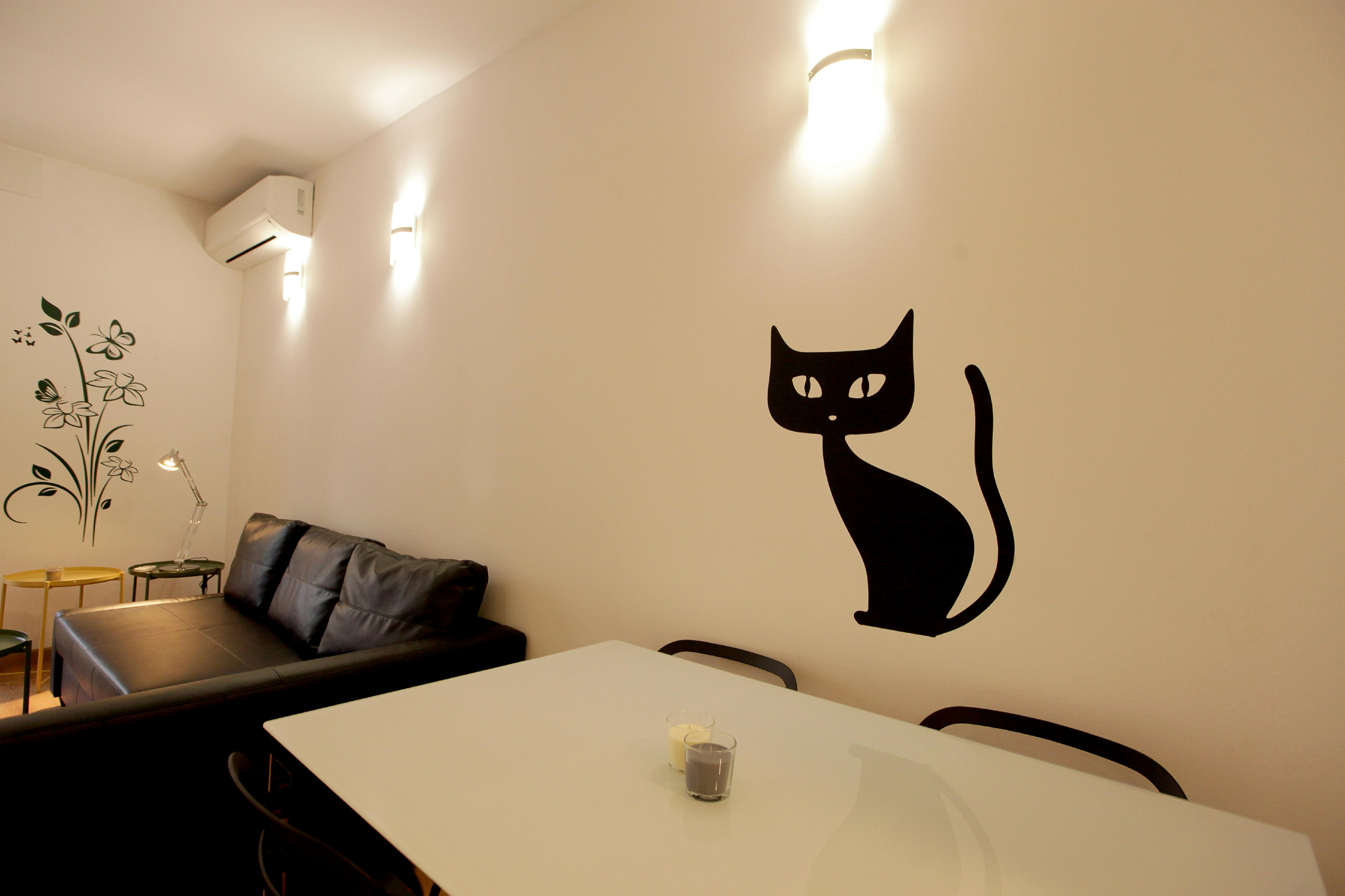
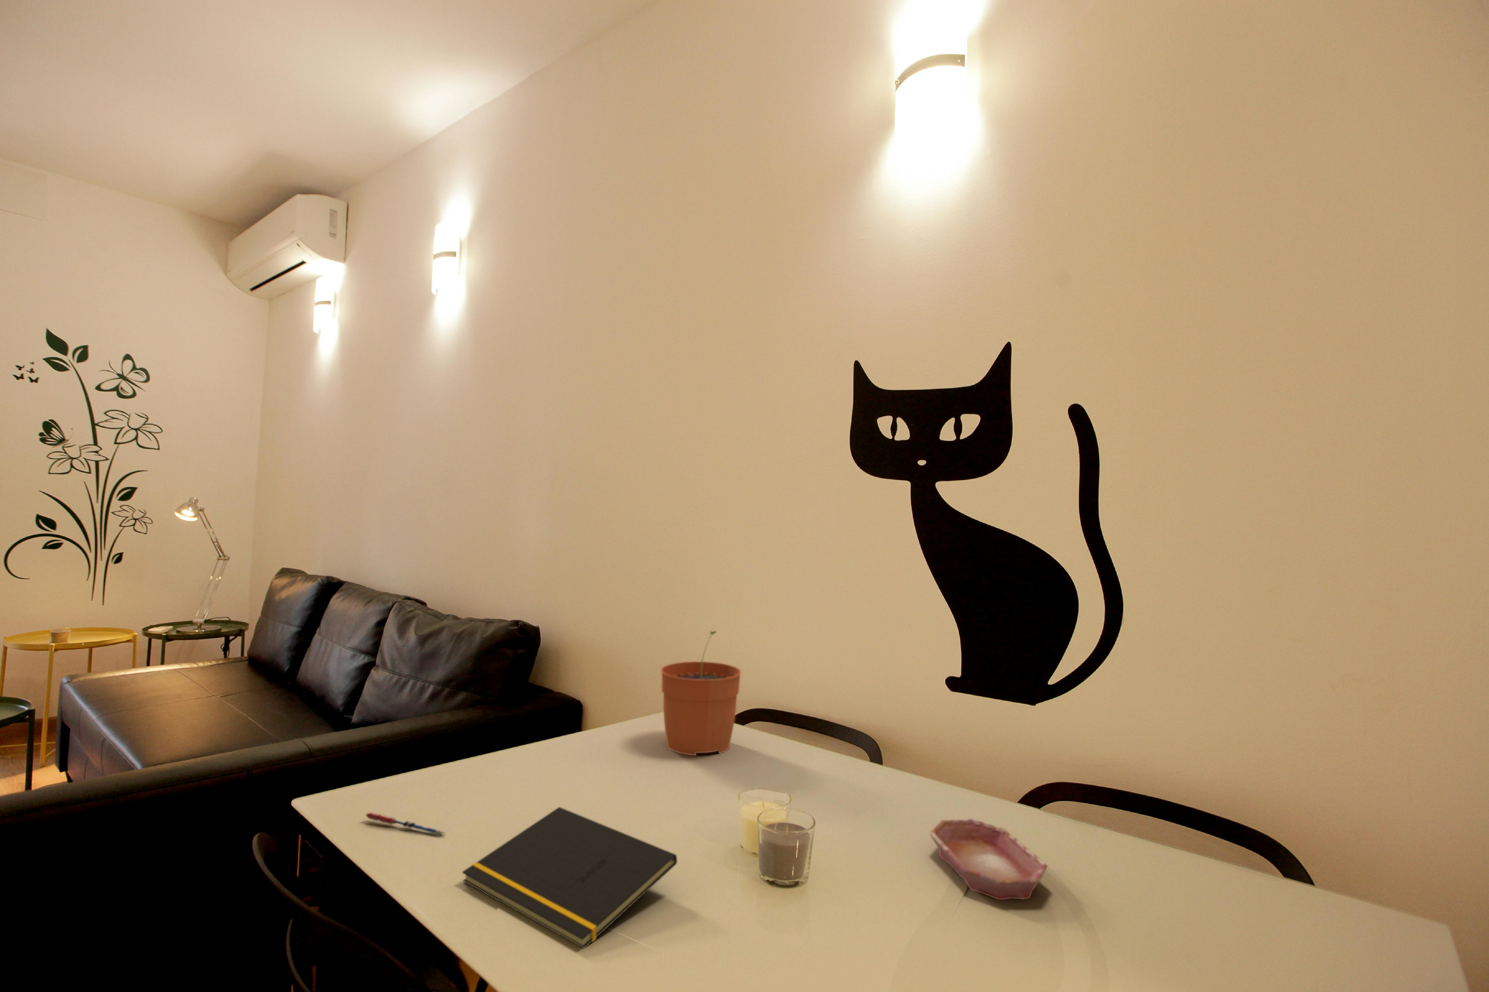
+ plant pot [661,630,742,756]
+ pen [364,813,446,836]
+ notepad [462,807,678,949]
+ bowl [930,818,1048,900]
